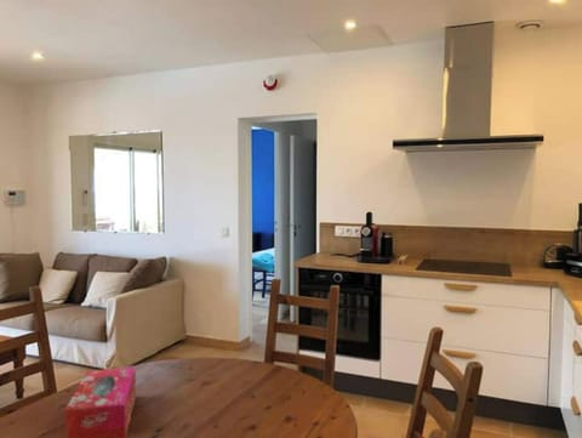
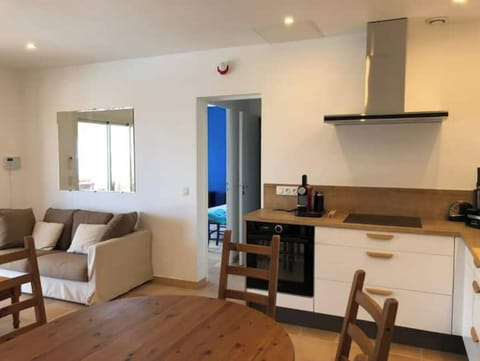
- tissue box [64,366,137,438]
